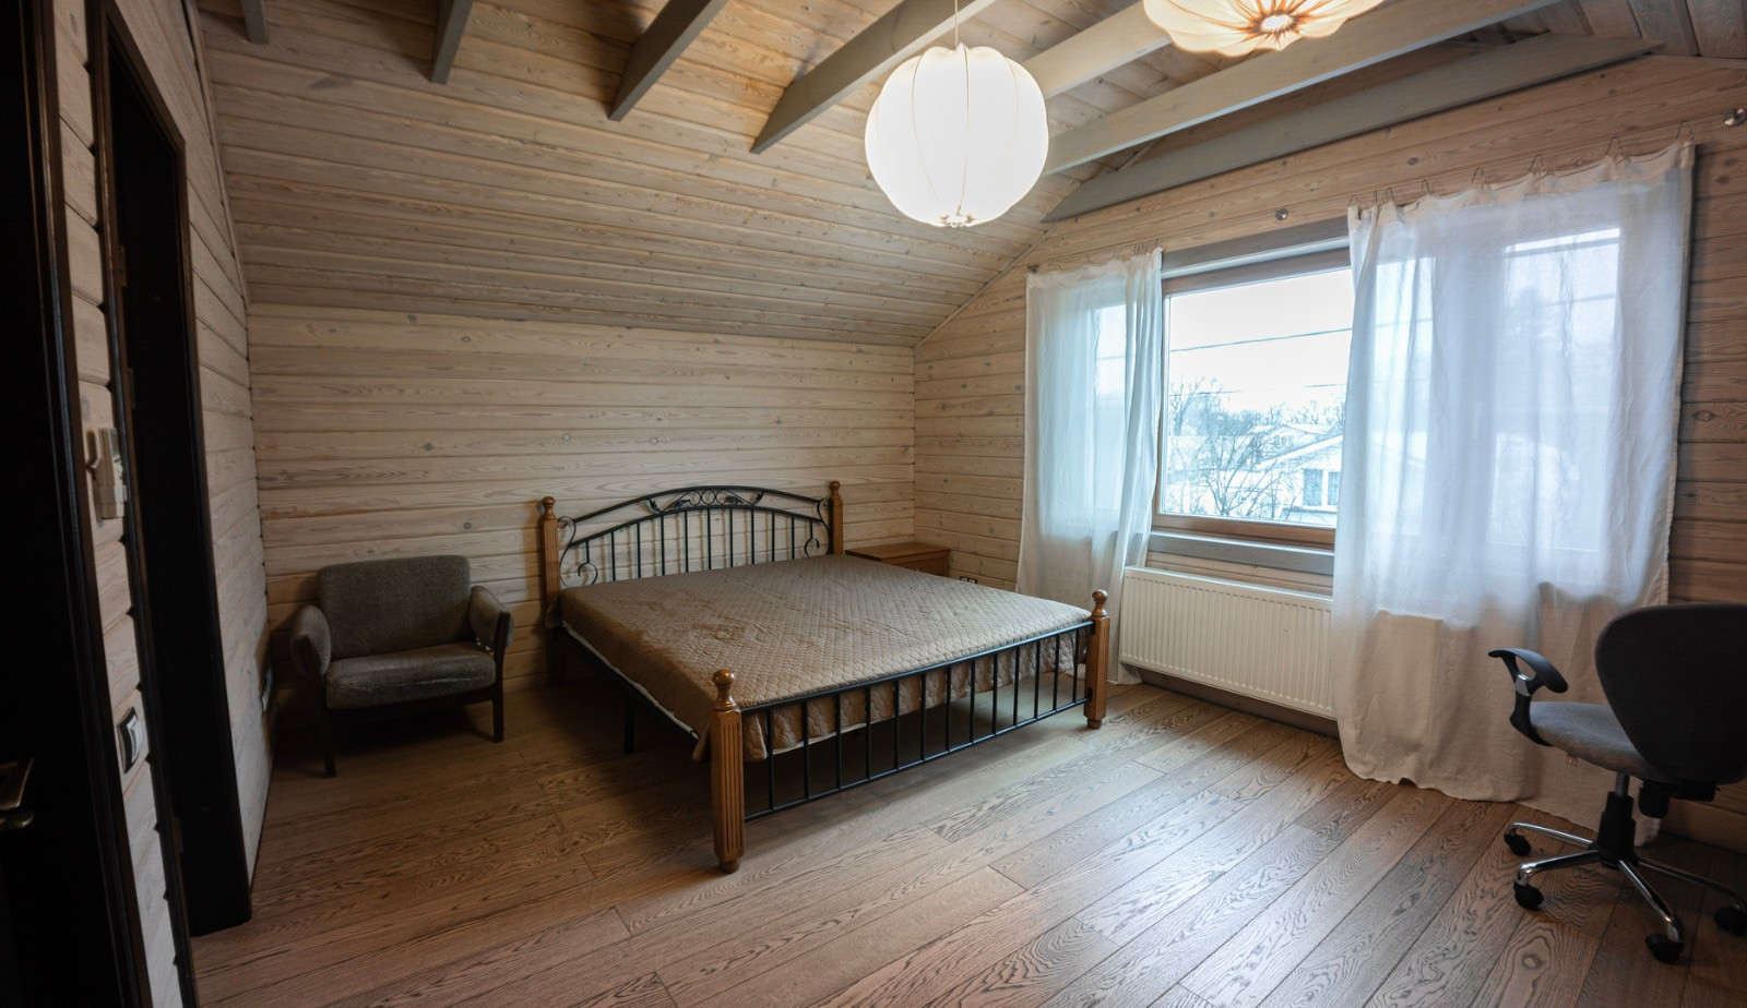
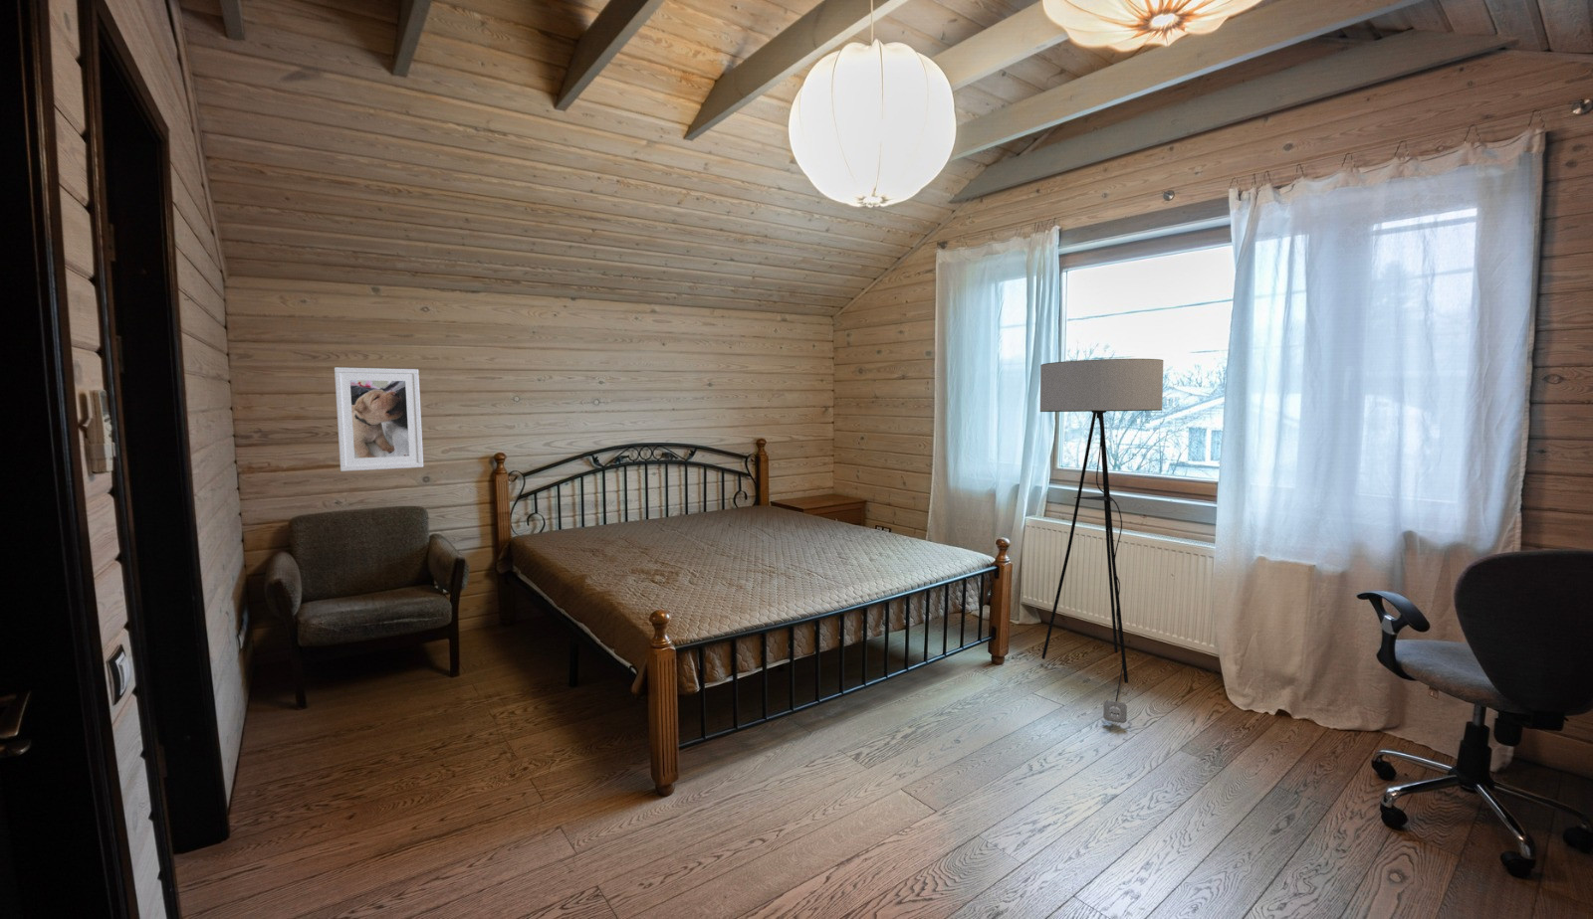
+ floor lamp [1039,358,1164,724]
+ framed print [334,367,424,473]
